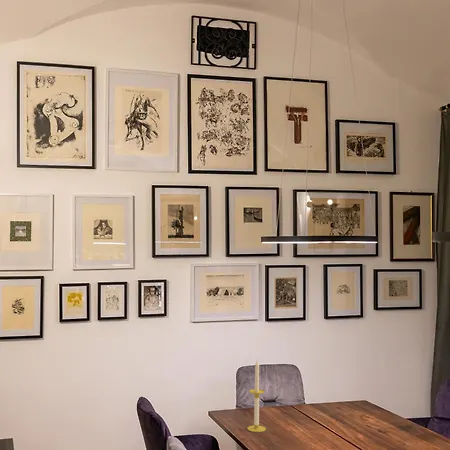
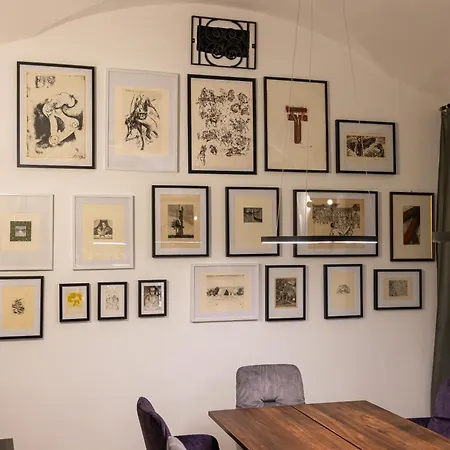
- candle [246,359,267,433]
